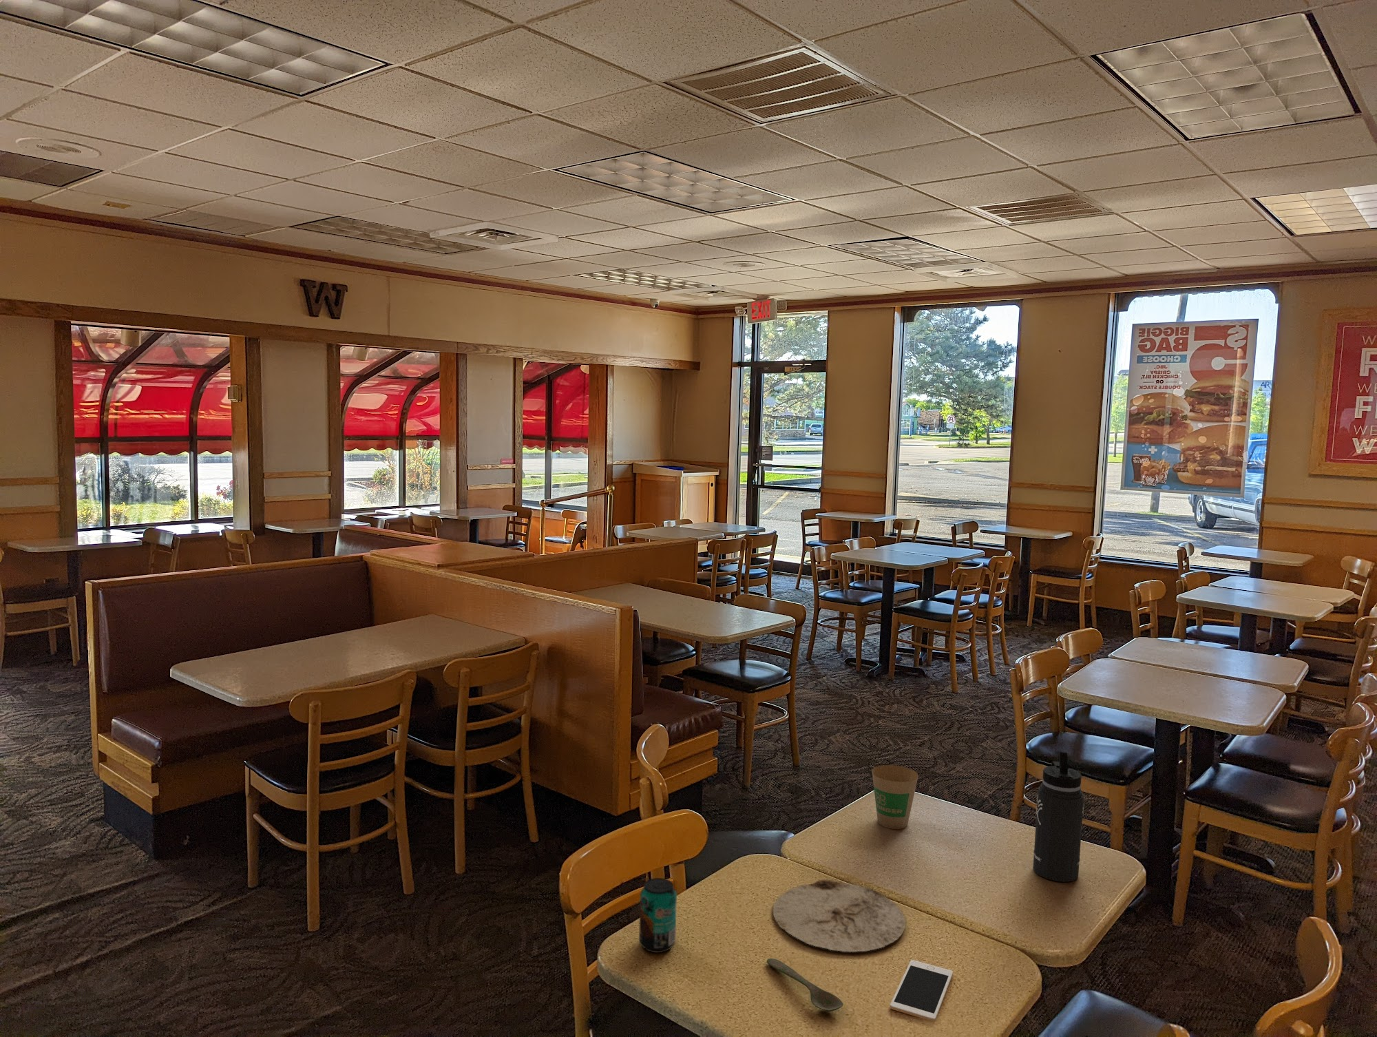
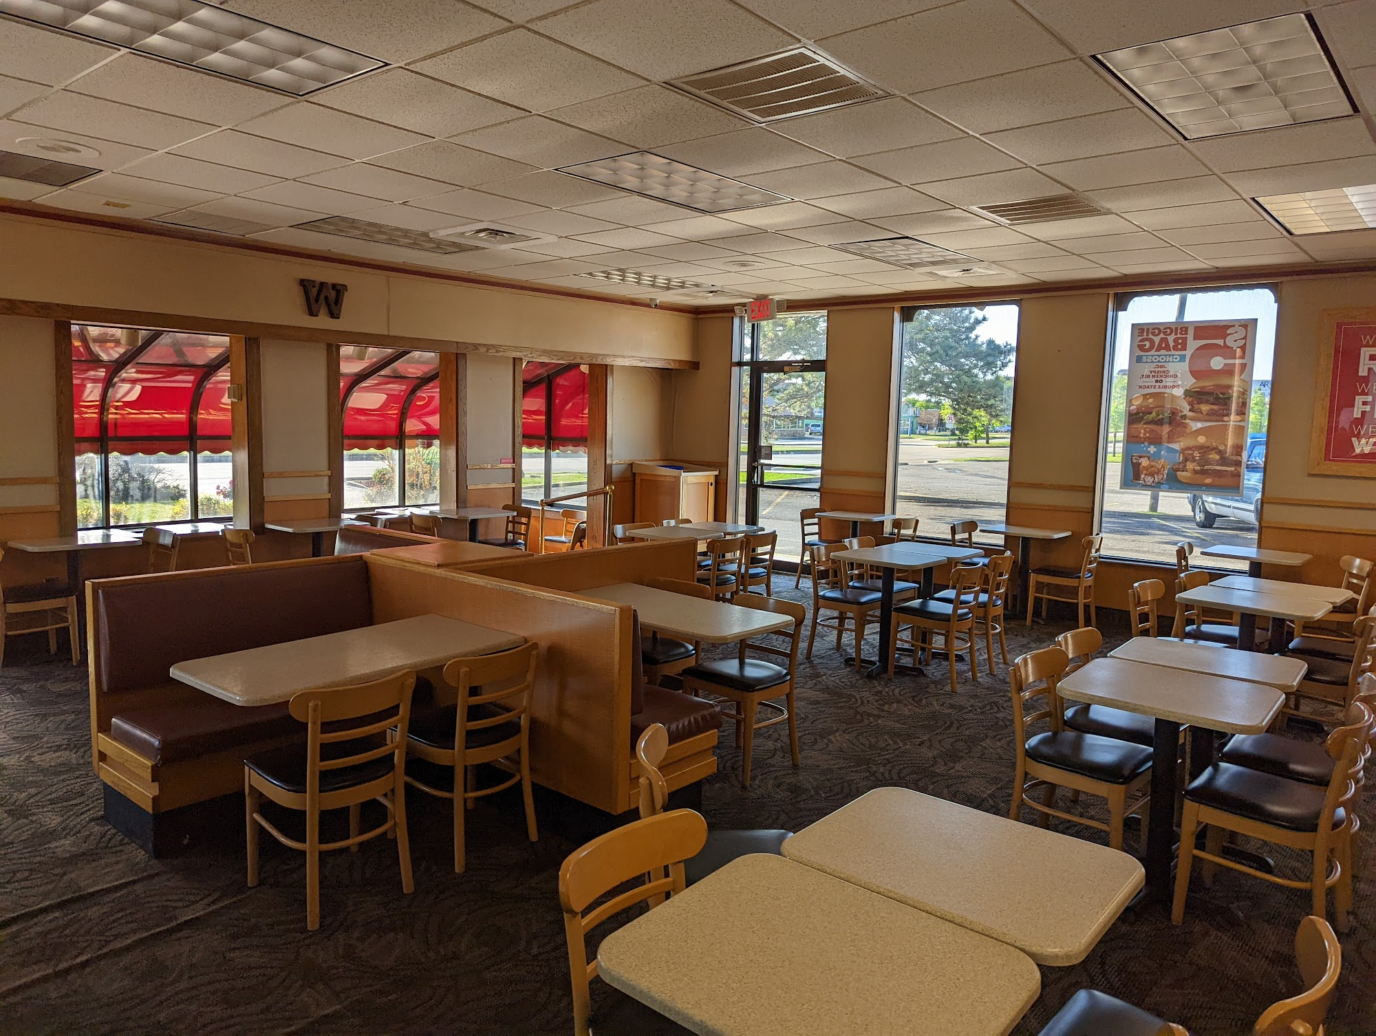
- spoon [766,957,844,1012]
- beverage can [638,877,678,954]
- cell phone [890,960,953,1022]
- paper cup [872,765,919,830]
- plate [772,879,906,952]
- thermos bottle [1033,752,1085,882]
